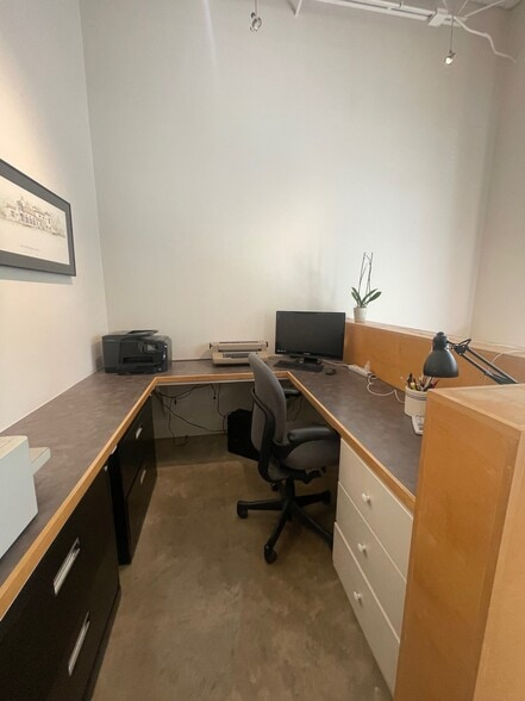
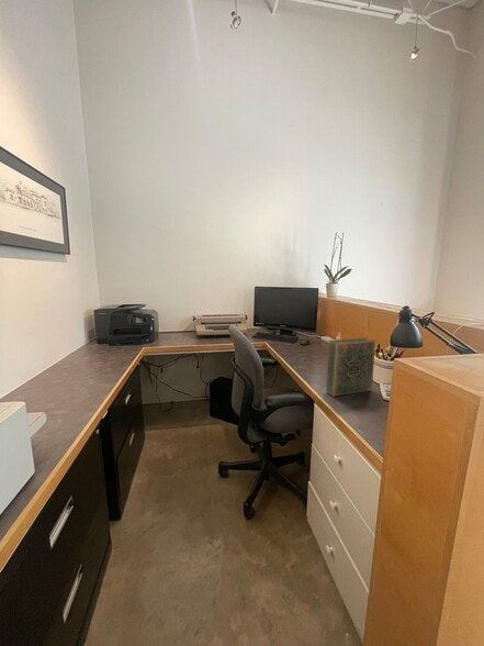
+ book [325,336,376,398]
